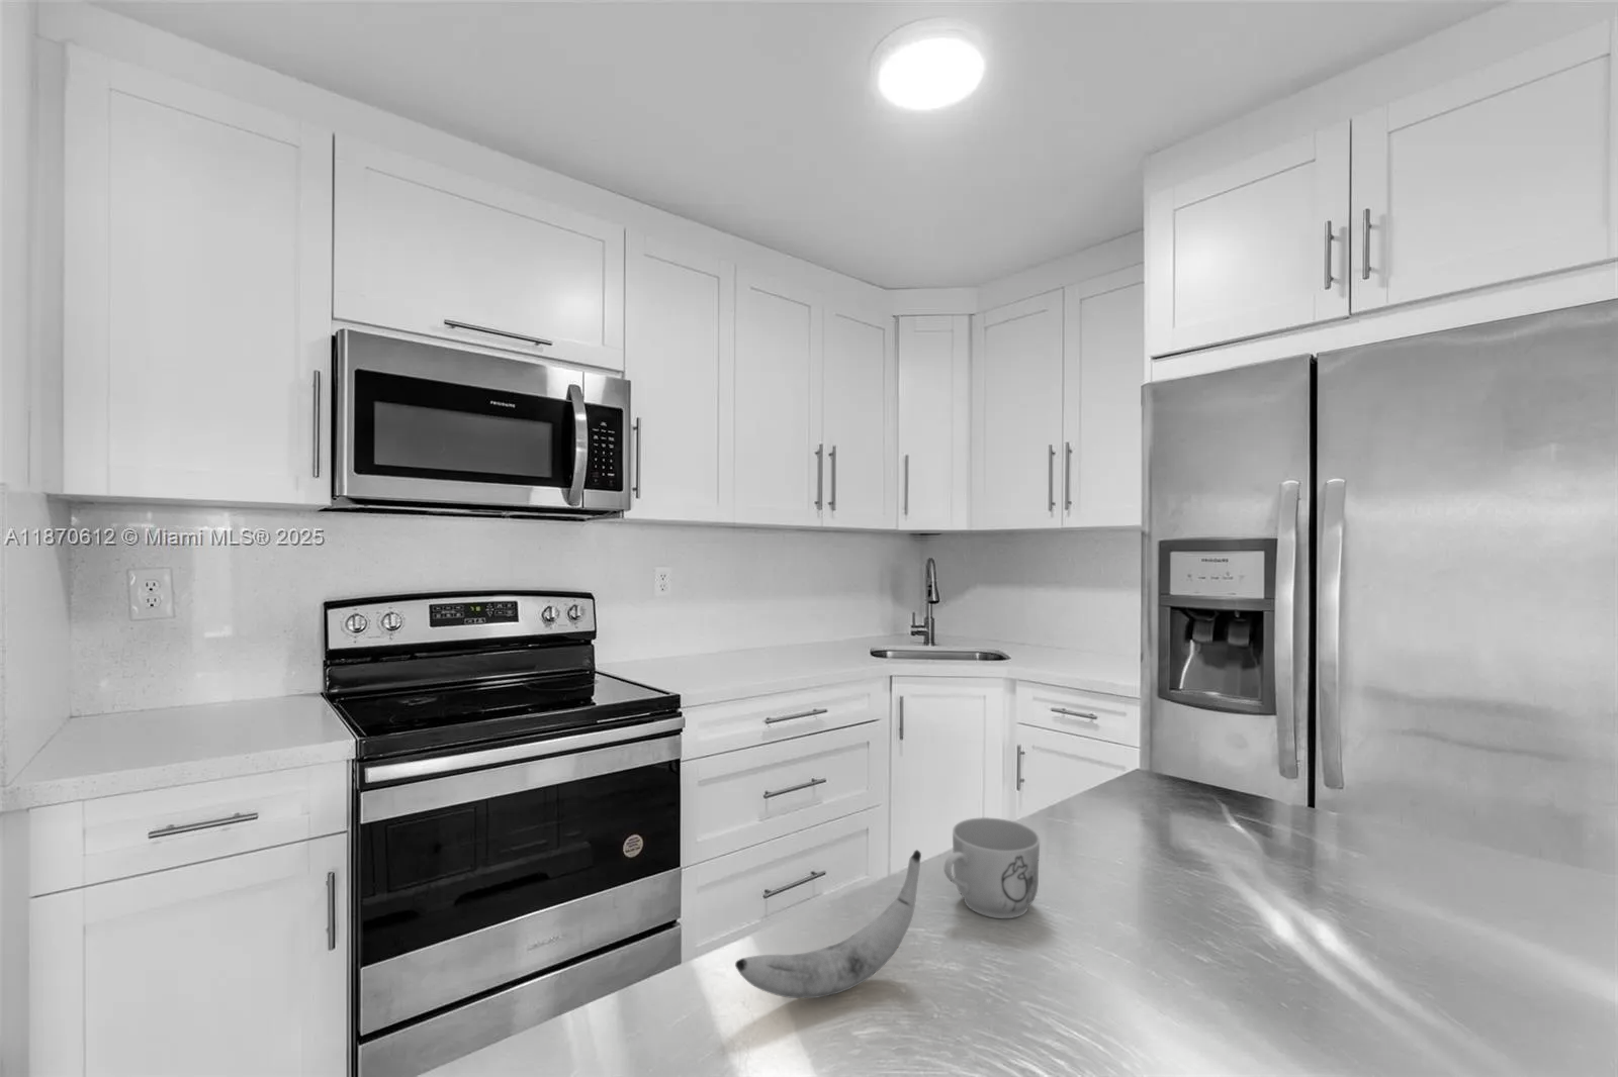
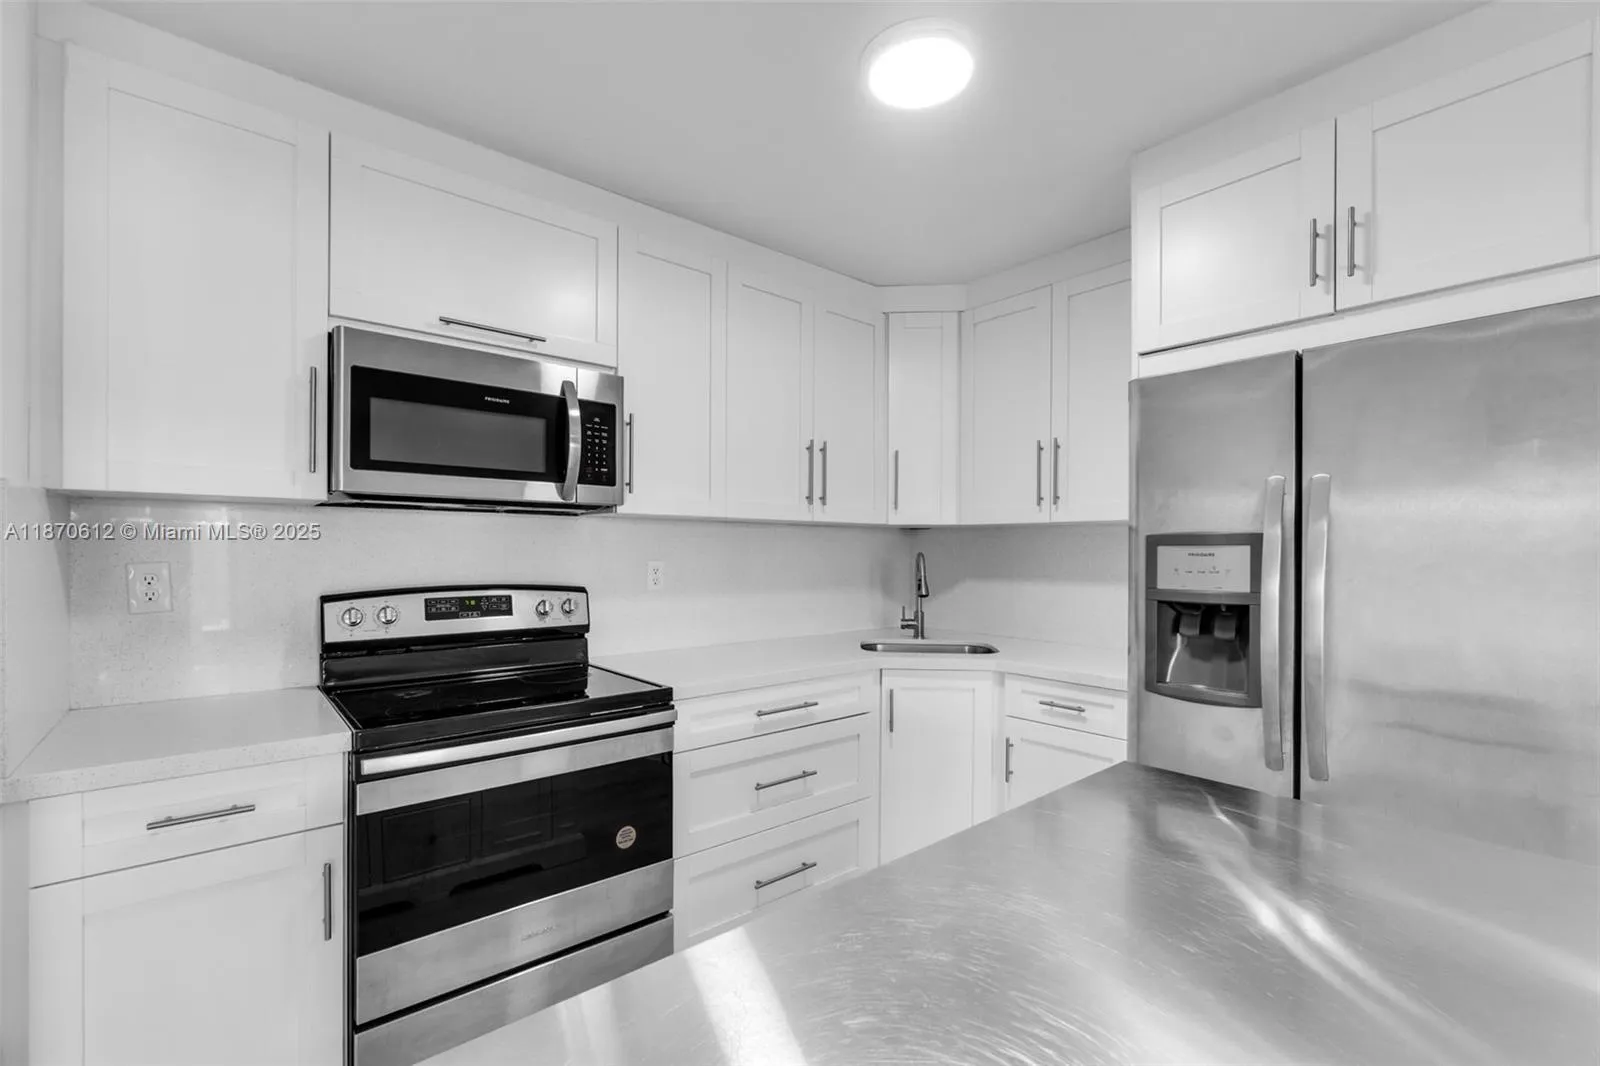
- mug [943,816,1041,920]
- banana [734,849,923,999]
